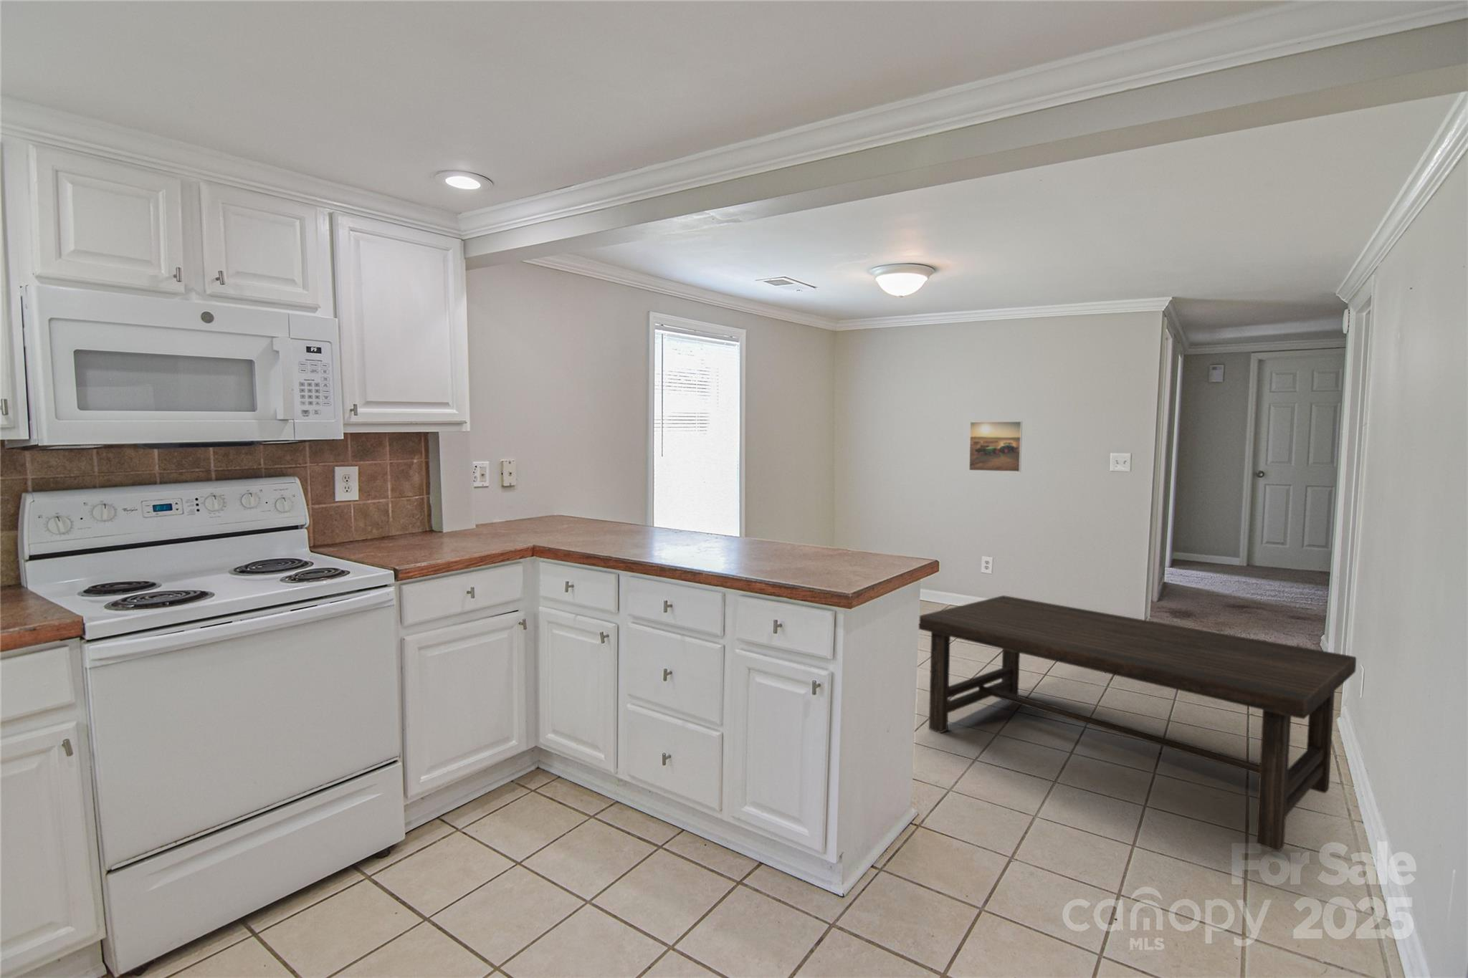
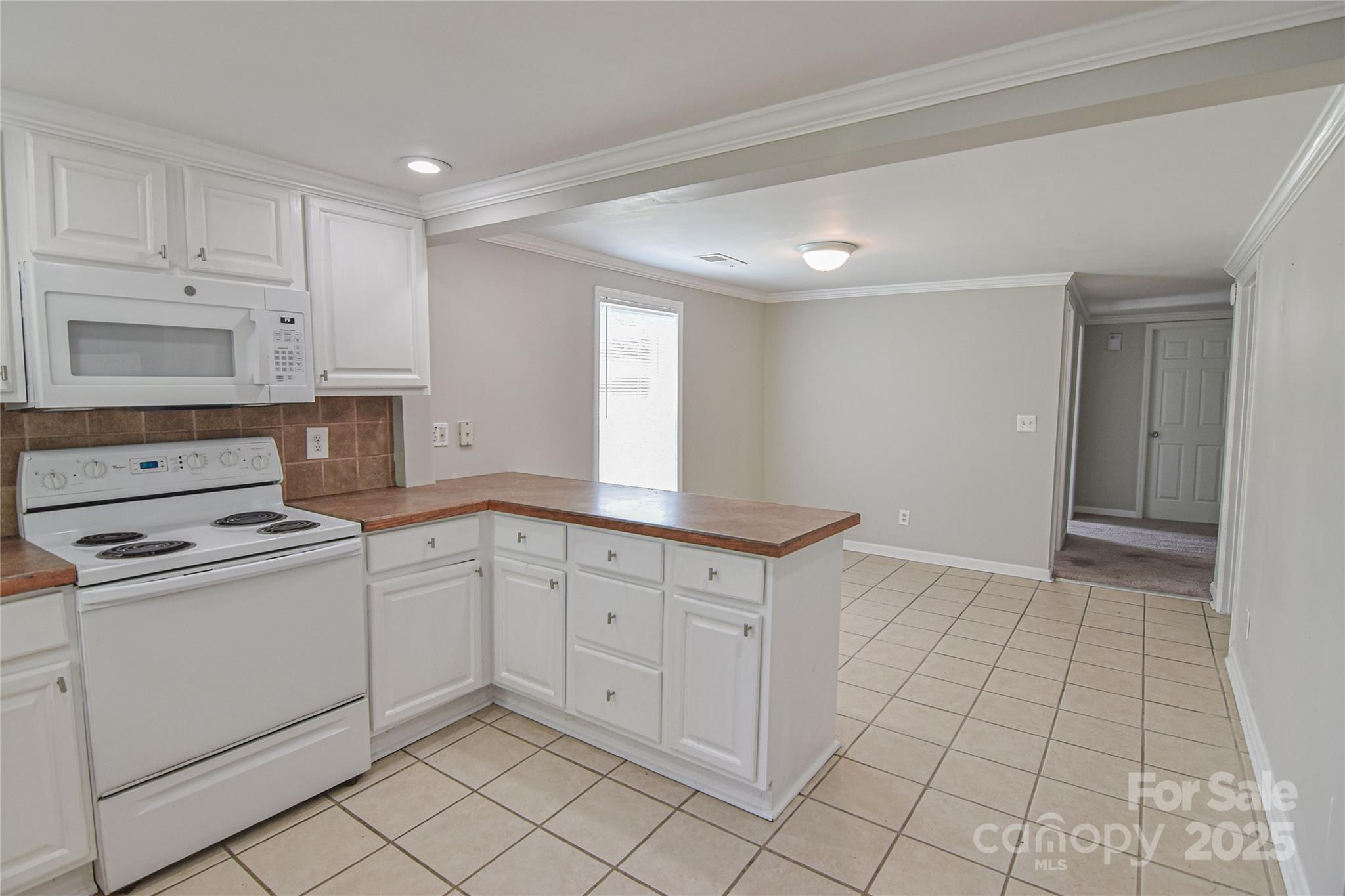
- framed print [968,420,1023,473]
- coffee table [918,595,1357,852]
